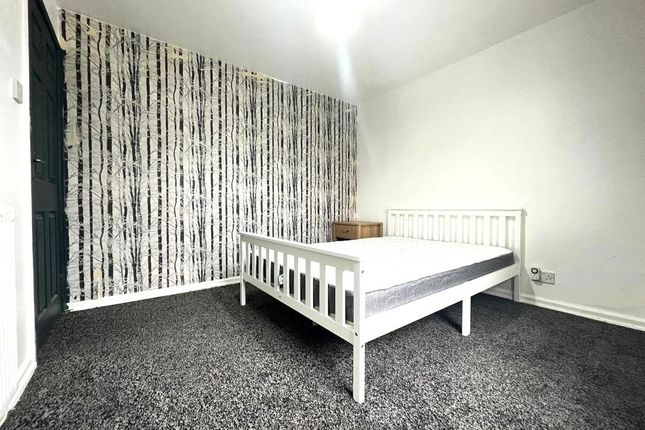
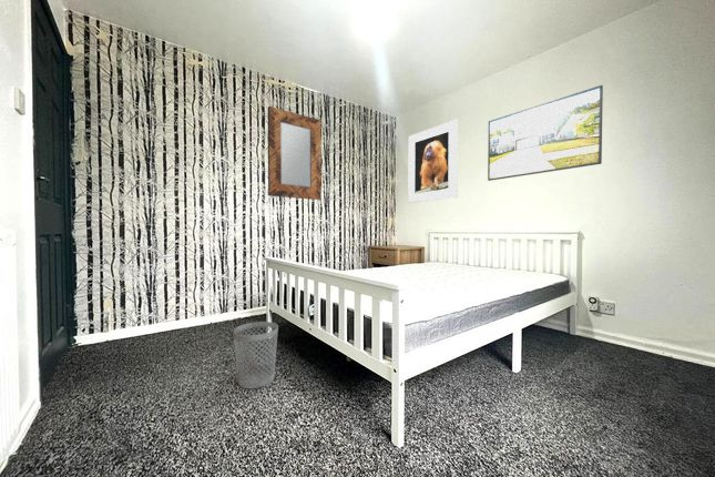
+ wastebasket [233,321,279,389]
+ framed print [487,84,604,182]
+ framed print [407,119,459,204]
+ home mirror [267,105,323,201]
